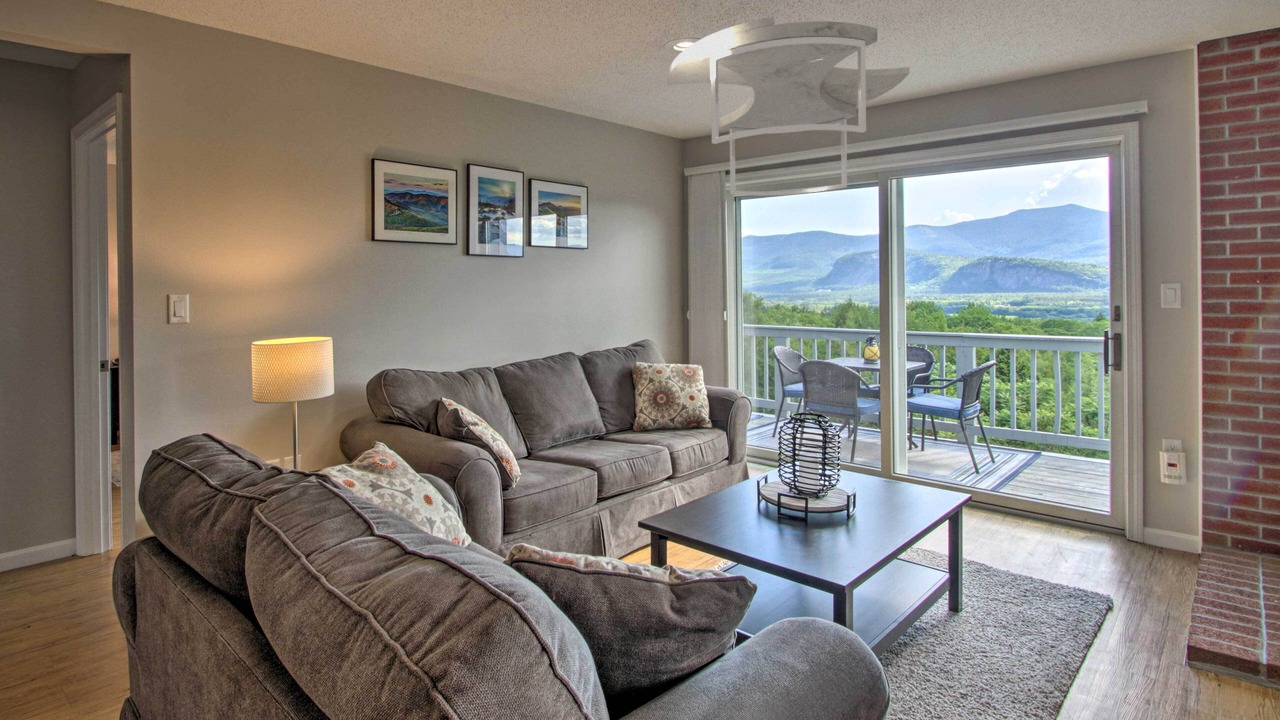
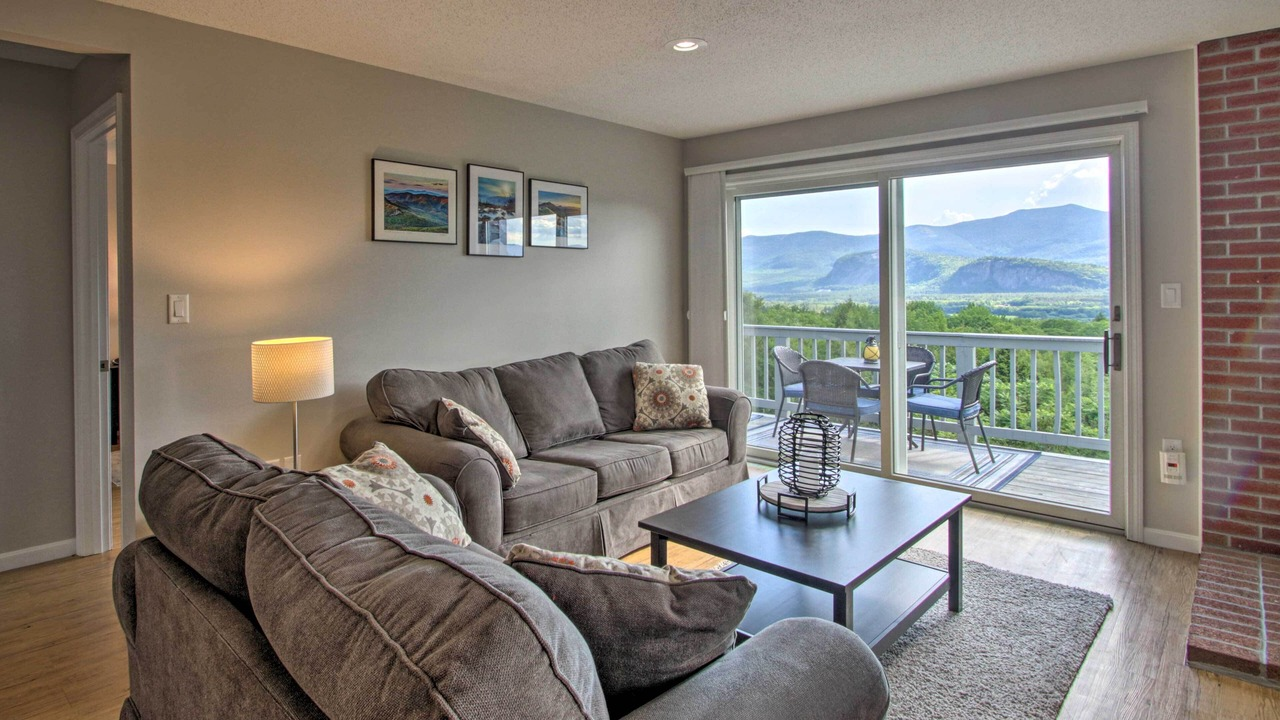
- ceiling fan [667,16,910,197]
